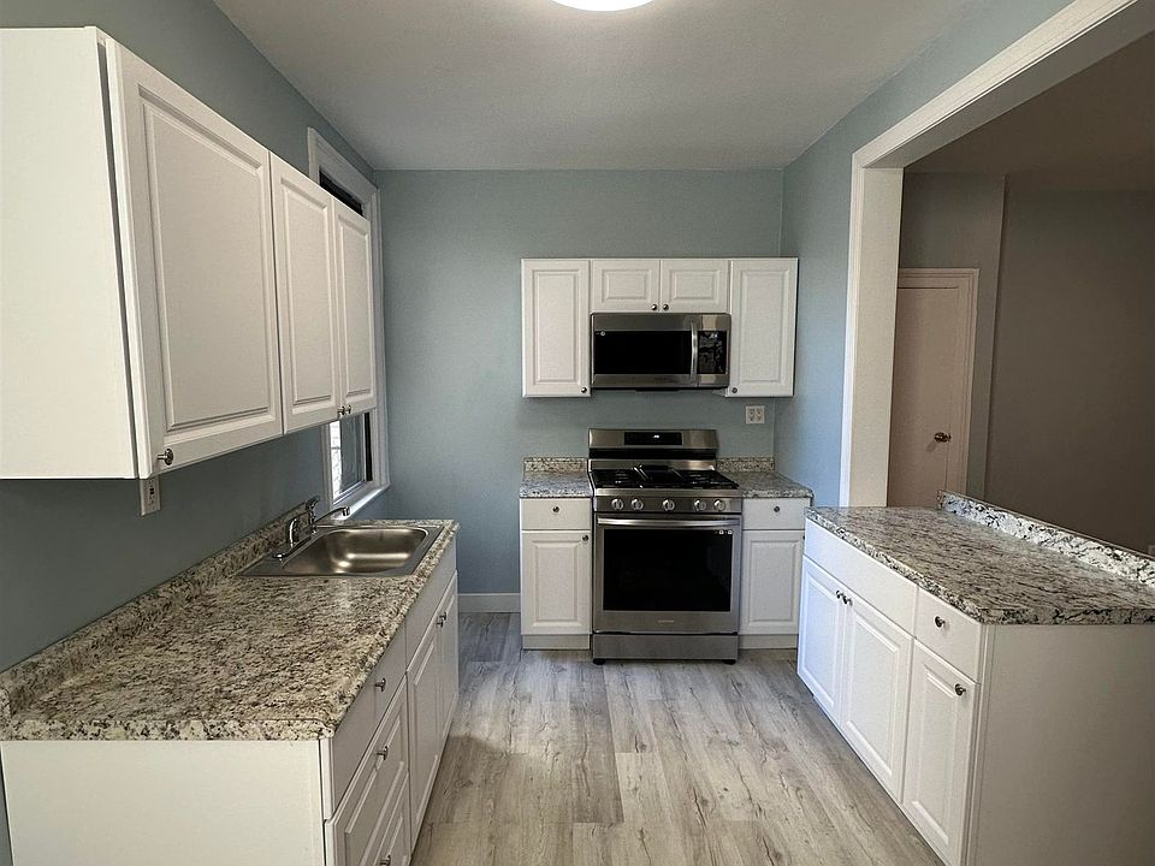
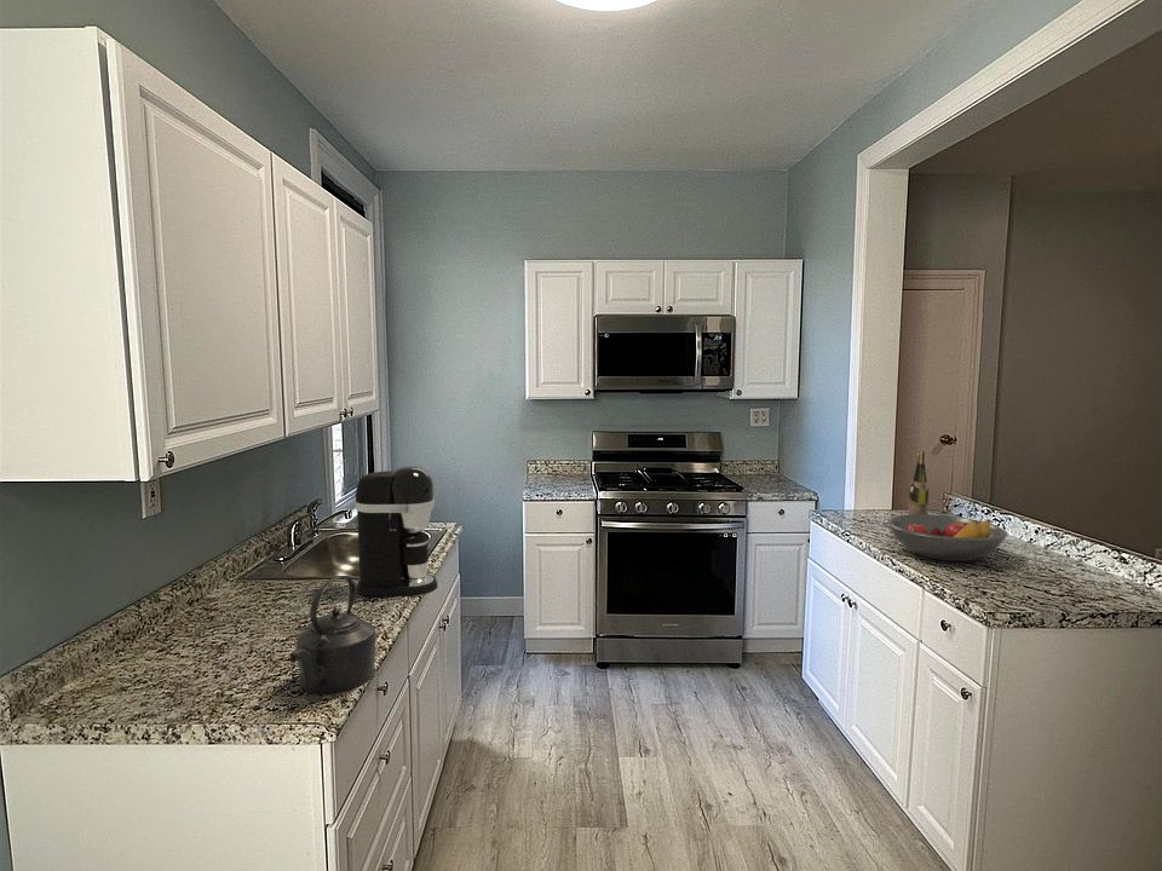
+ coffee maker [353,465,439,598]
+ kettle [288,575,376,696]
+ fruit bowl [887,513,1008,563]
+ wine bottle [907,450,930,515]
